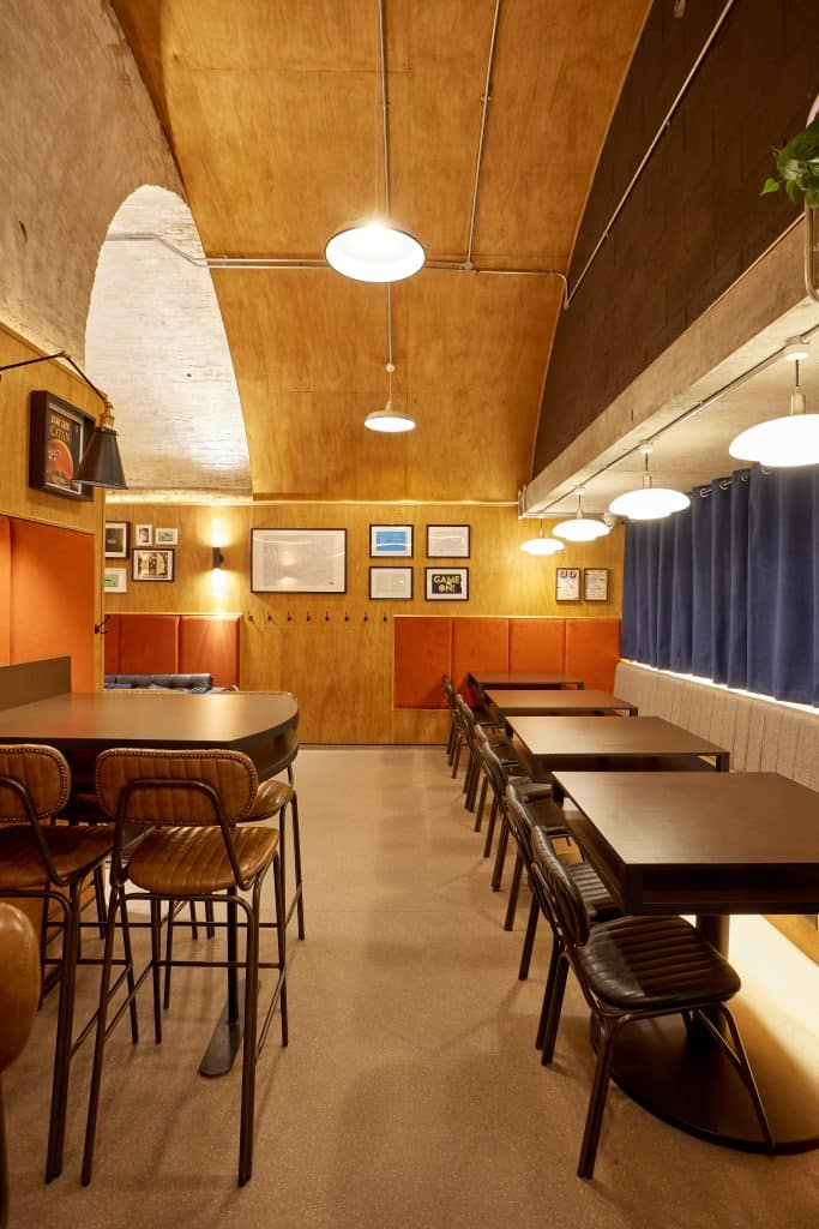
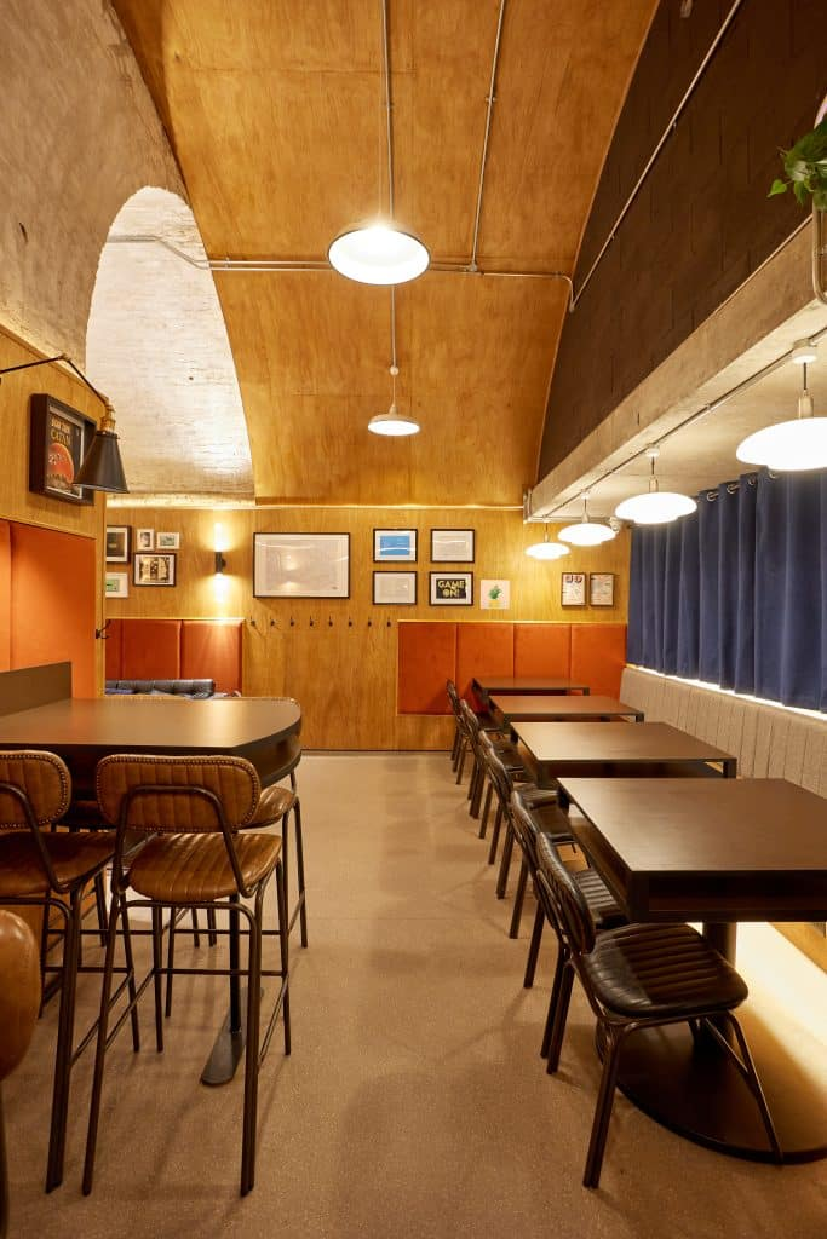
+ wall art [479,578,511,610]
